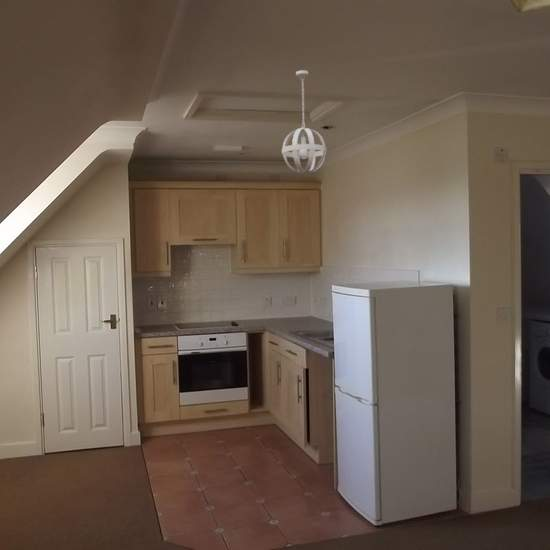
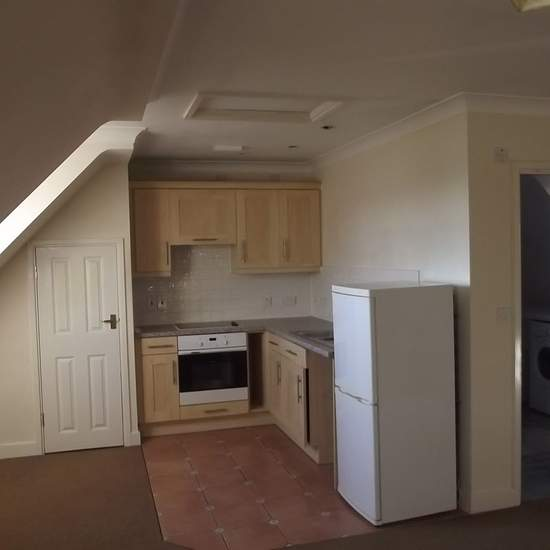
- pendant light [281,69,328,175]
